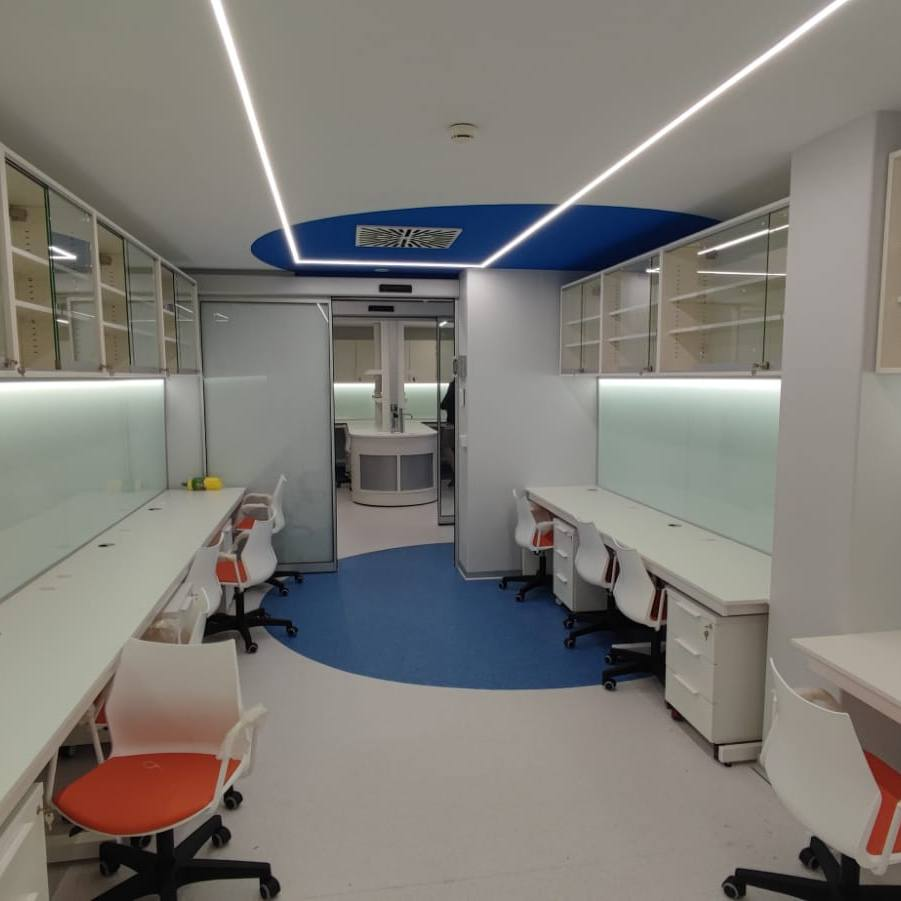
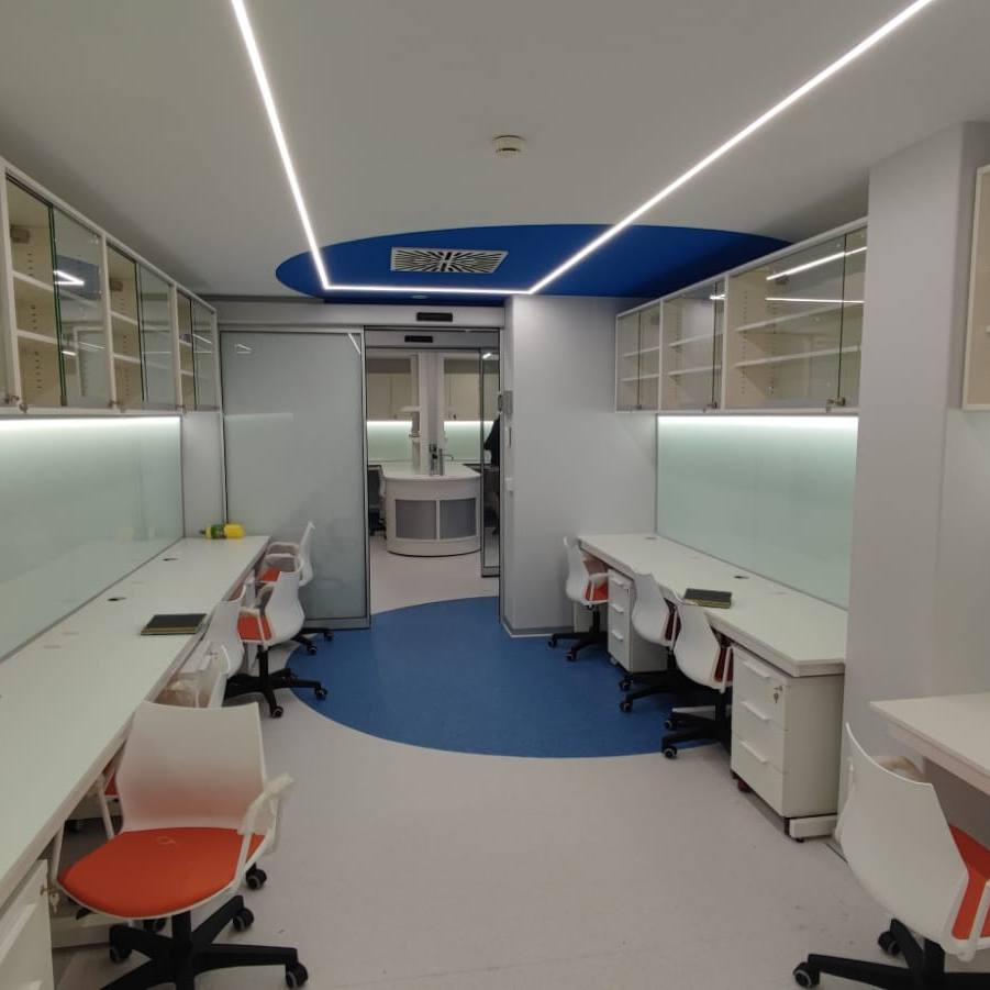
+ notepad [681,587,733,609]
+ notepad [141,612,208,636]
